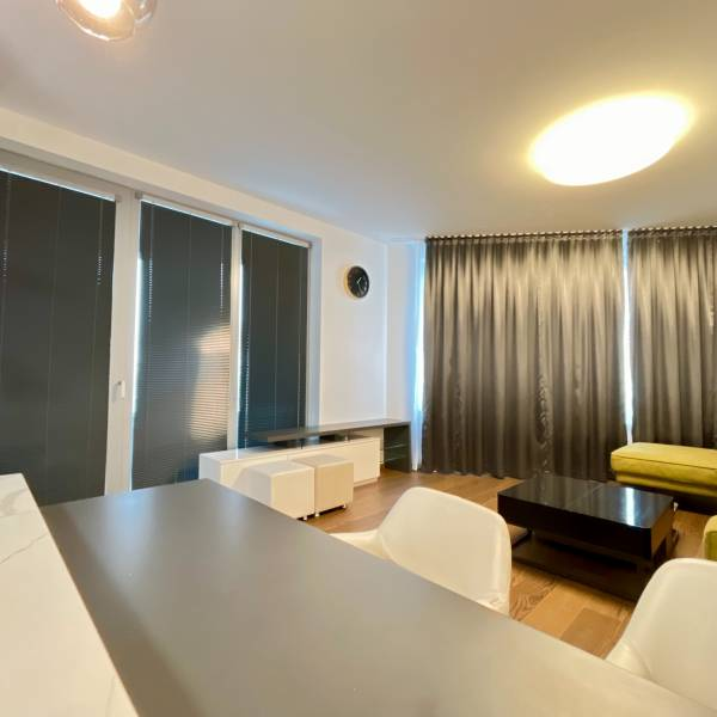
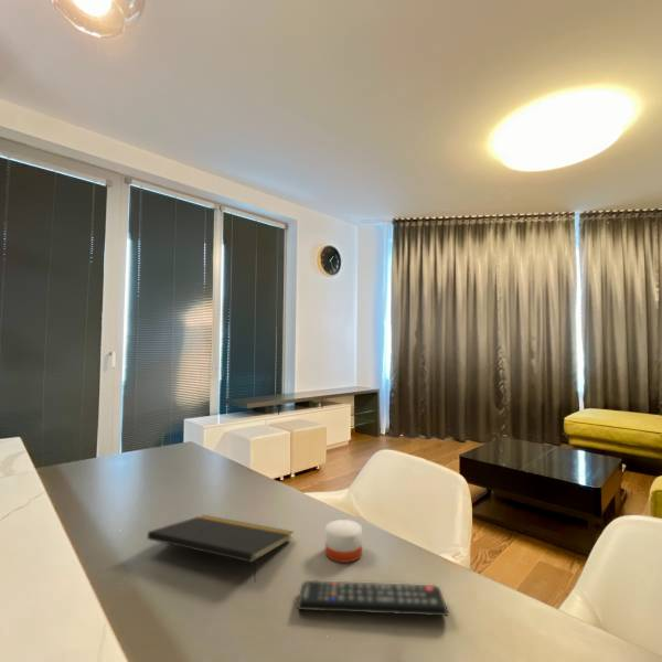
+ remote control [296,579,449,617]
+ notepad [147,514,295,583]
+ candle [324,519,363,564]
